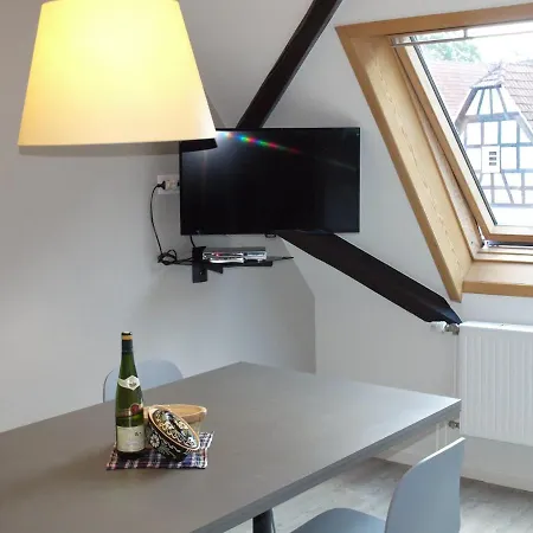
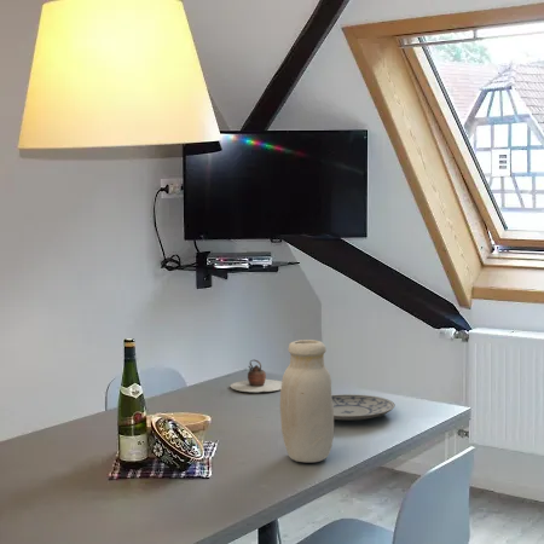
+ jar [279,338,335,463]
+ teapot [230,359,282,393]
+ plate [331,393,397,421]
